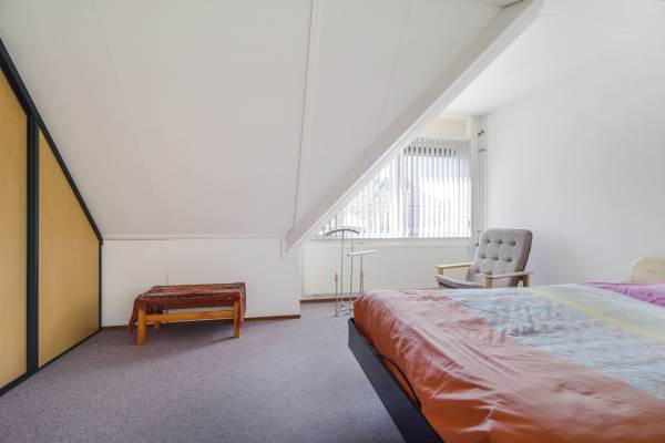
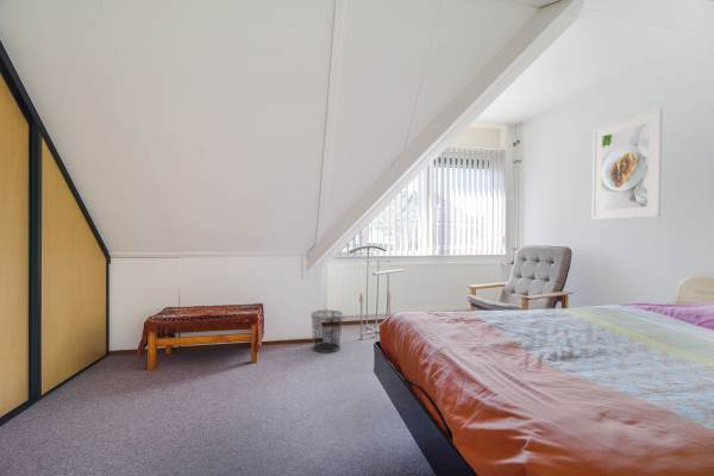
+ waste bin [309,309,344,355]
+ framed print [591,106,664,221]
